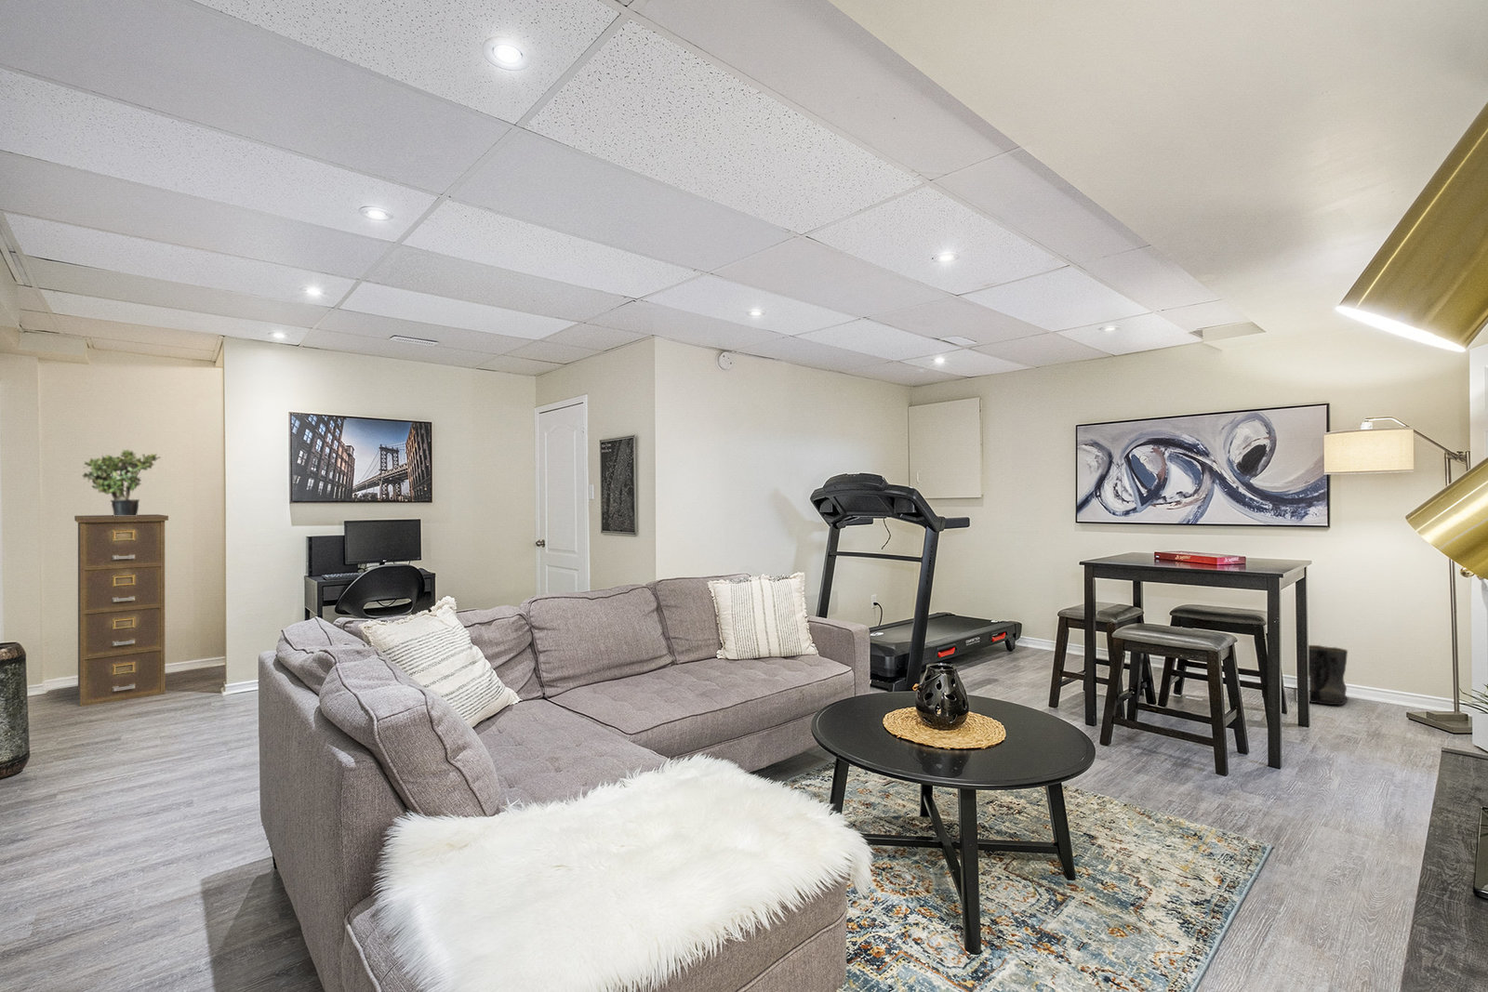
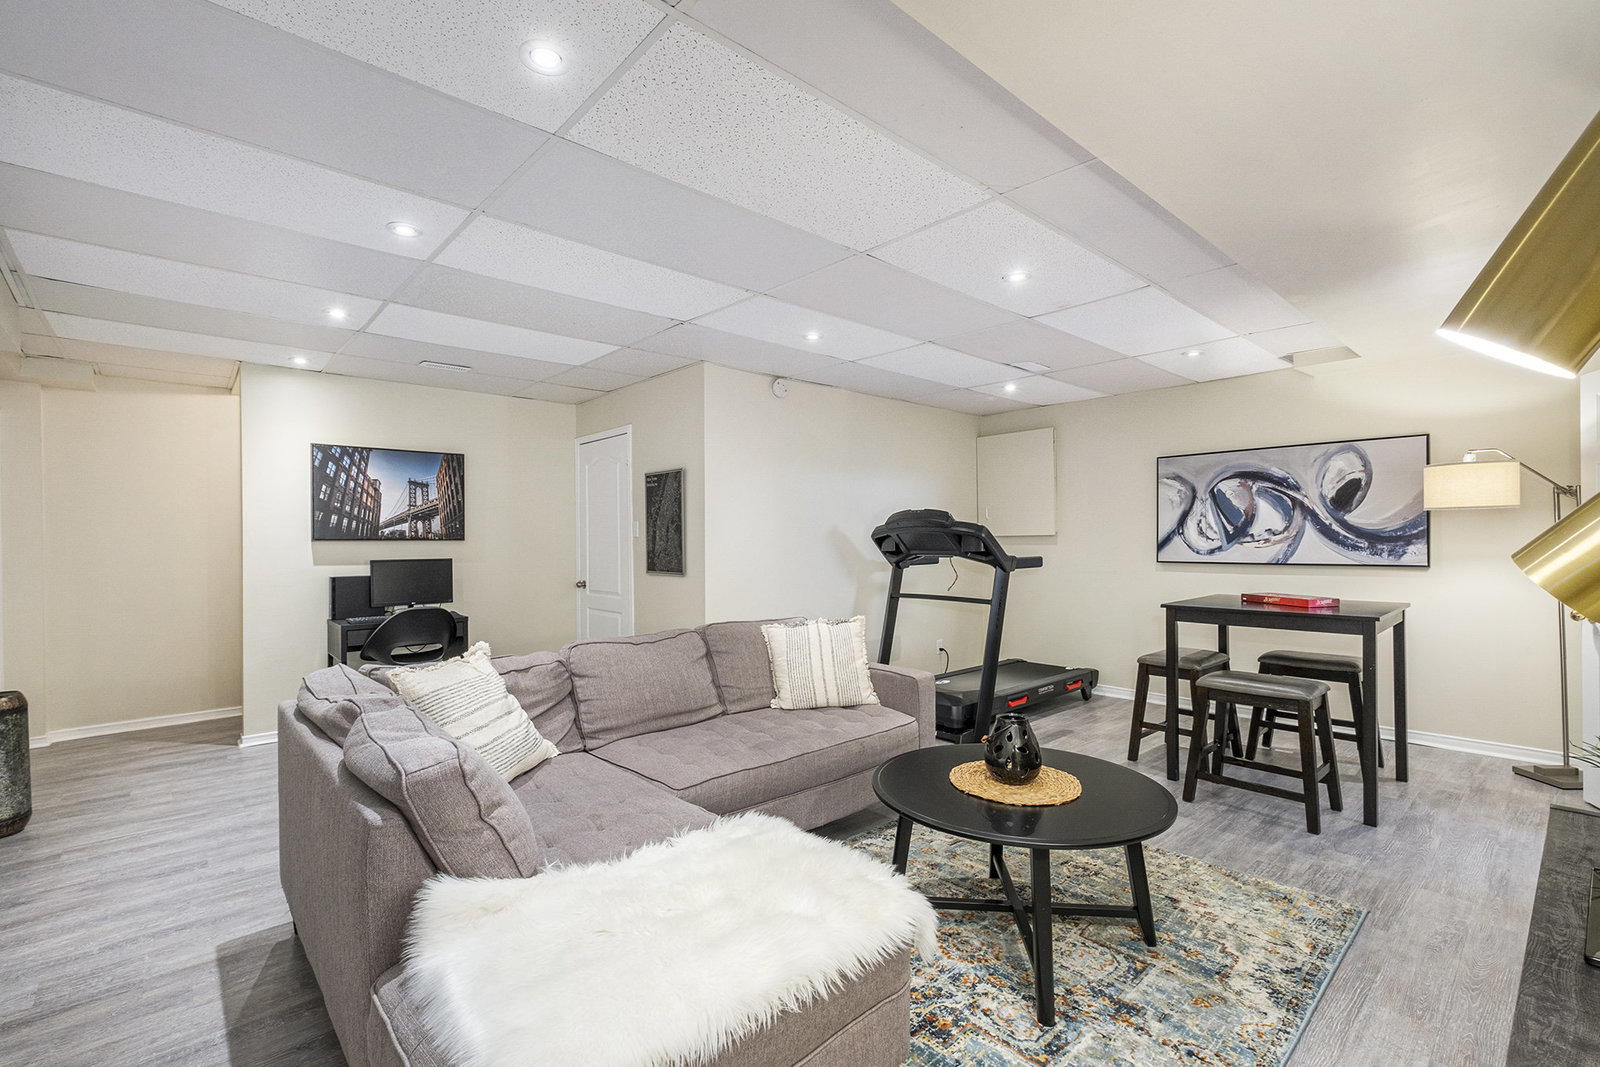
- potted plant [81,448,162,516]
- filing cabinet [73,514,169,707]
- boots [1293,644,1348,706]
